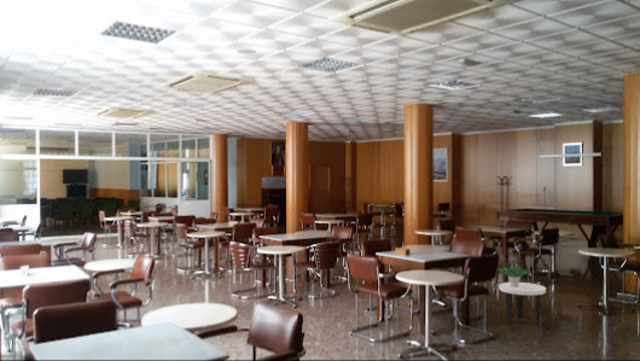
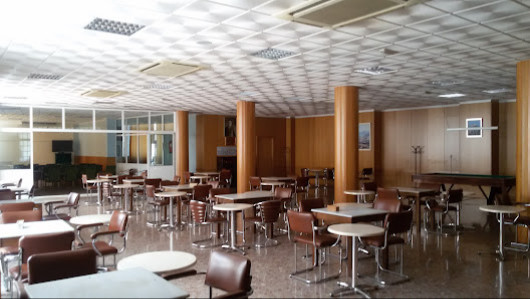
- potted plant [496,244,531,287]
- side table [498,281,547,326]
